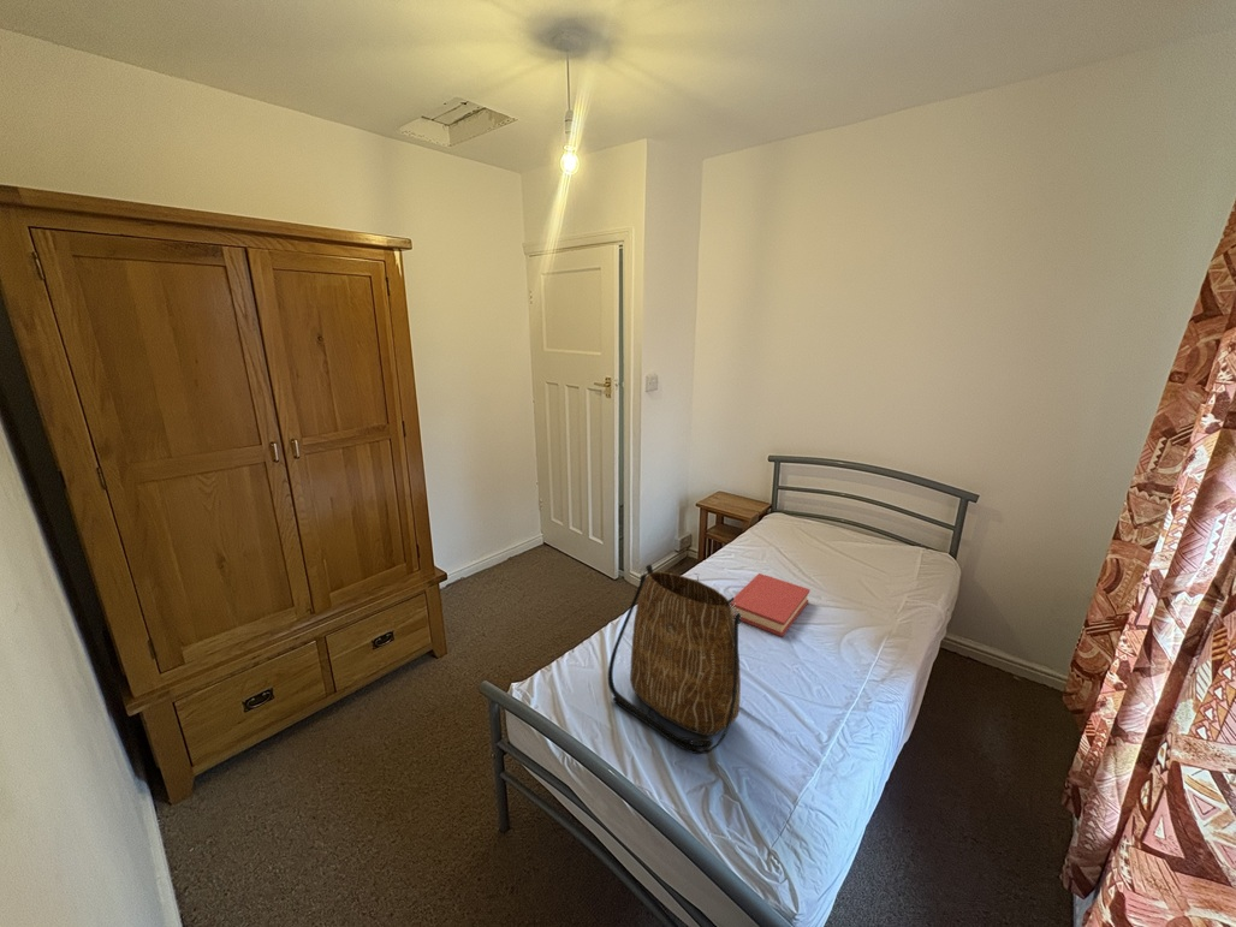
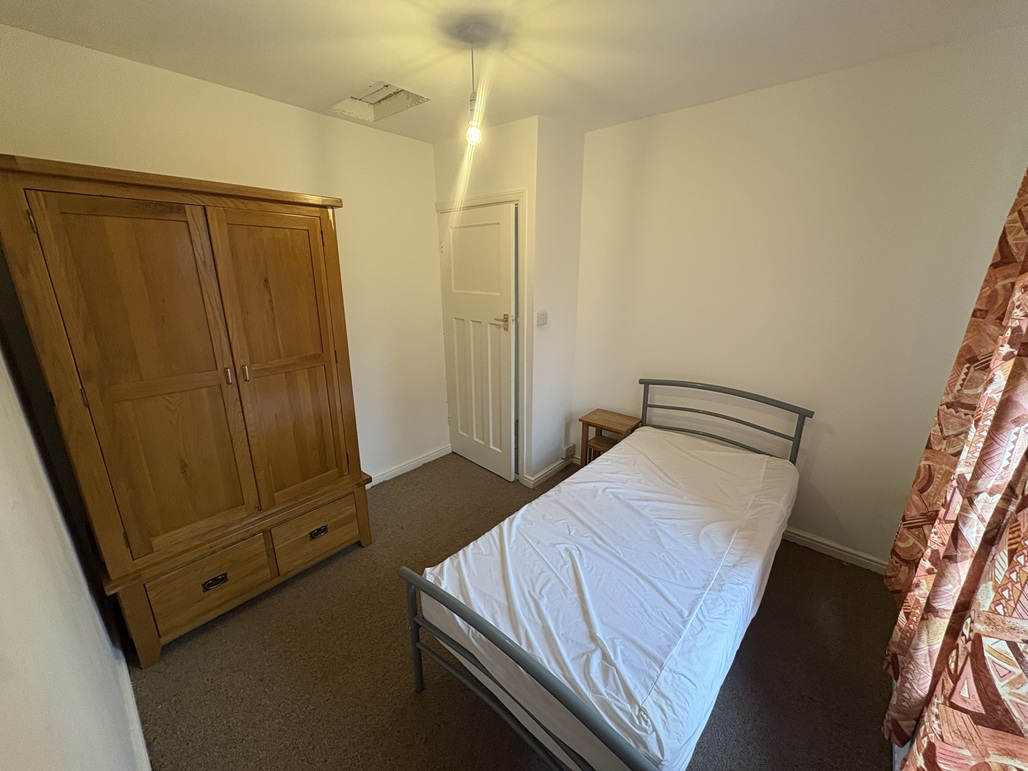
- hardback book [730,572,812,638]
- tote bag [607,563,742,755]
